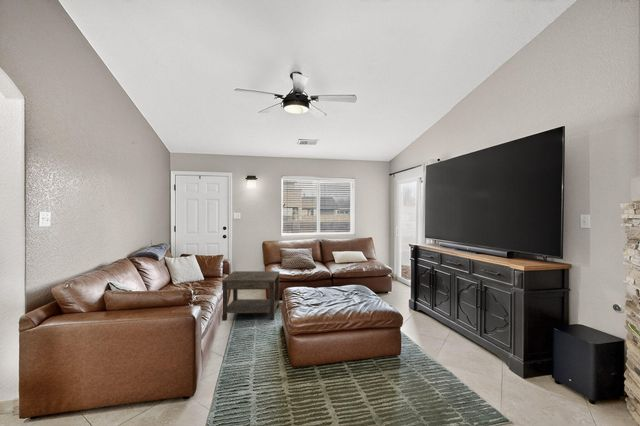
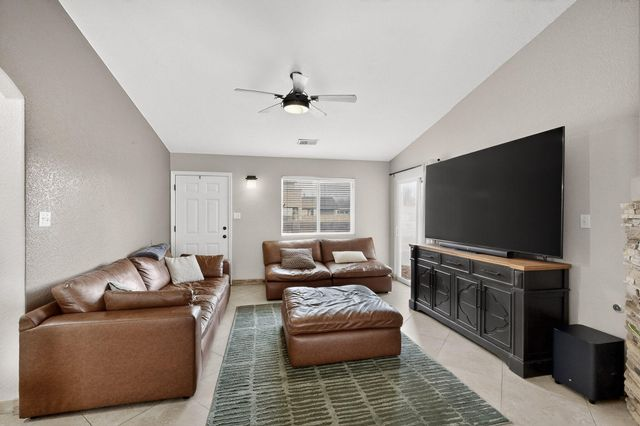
- side table [221,270,281,322]
